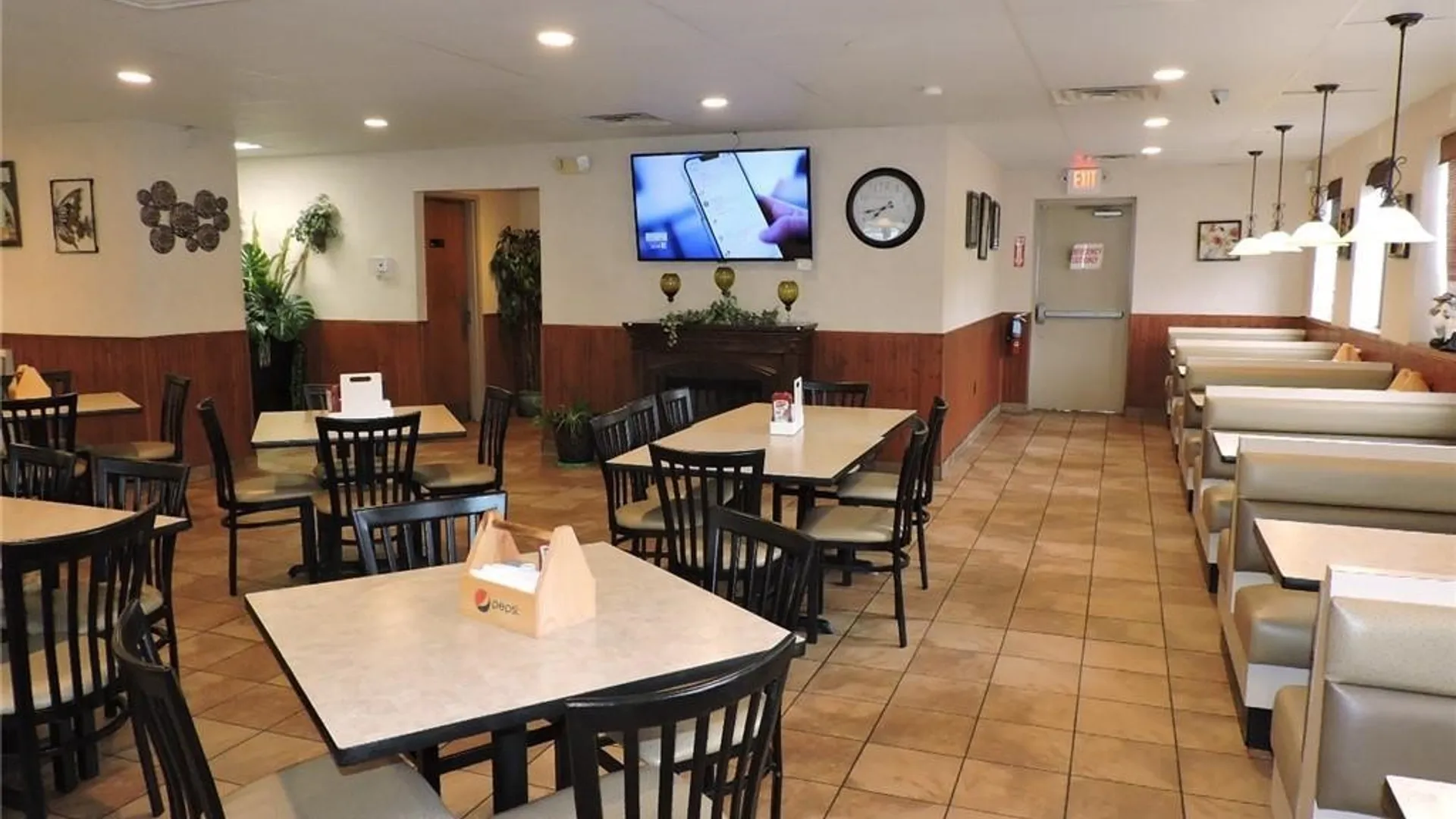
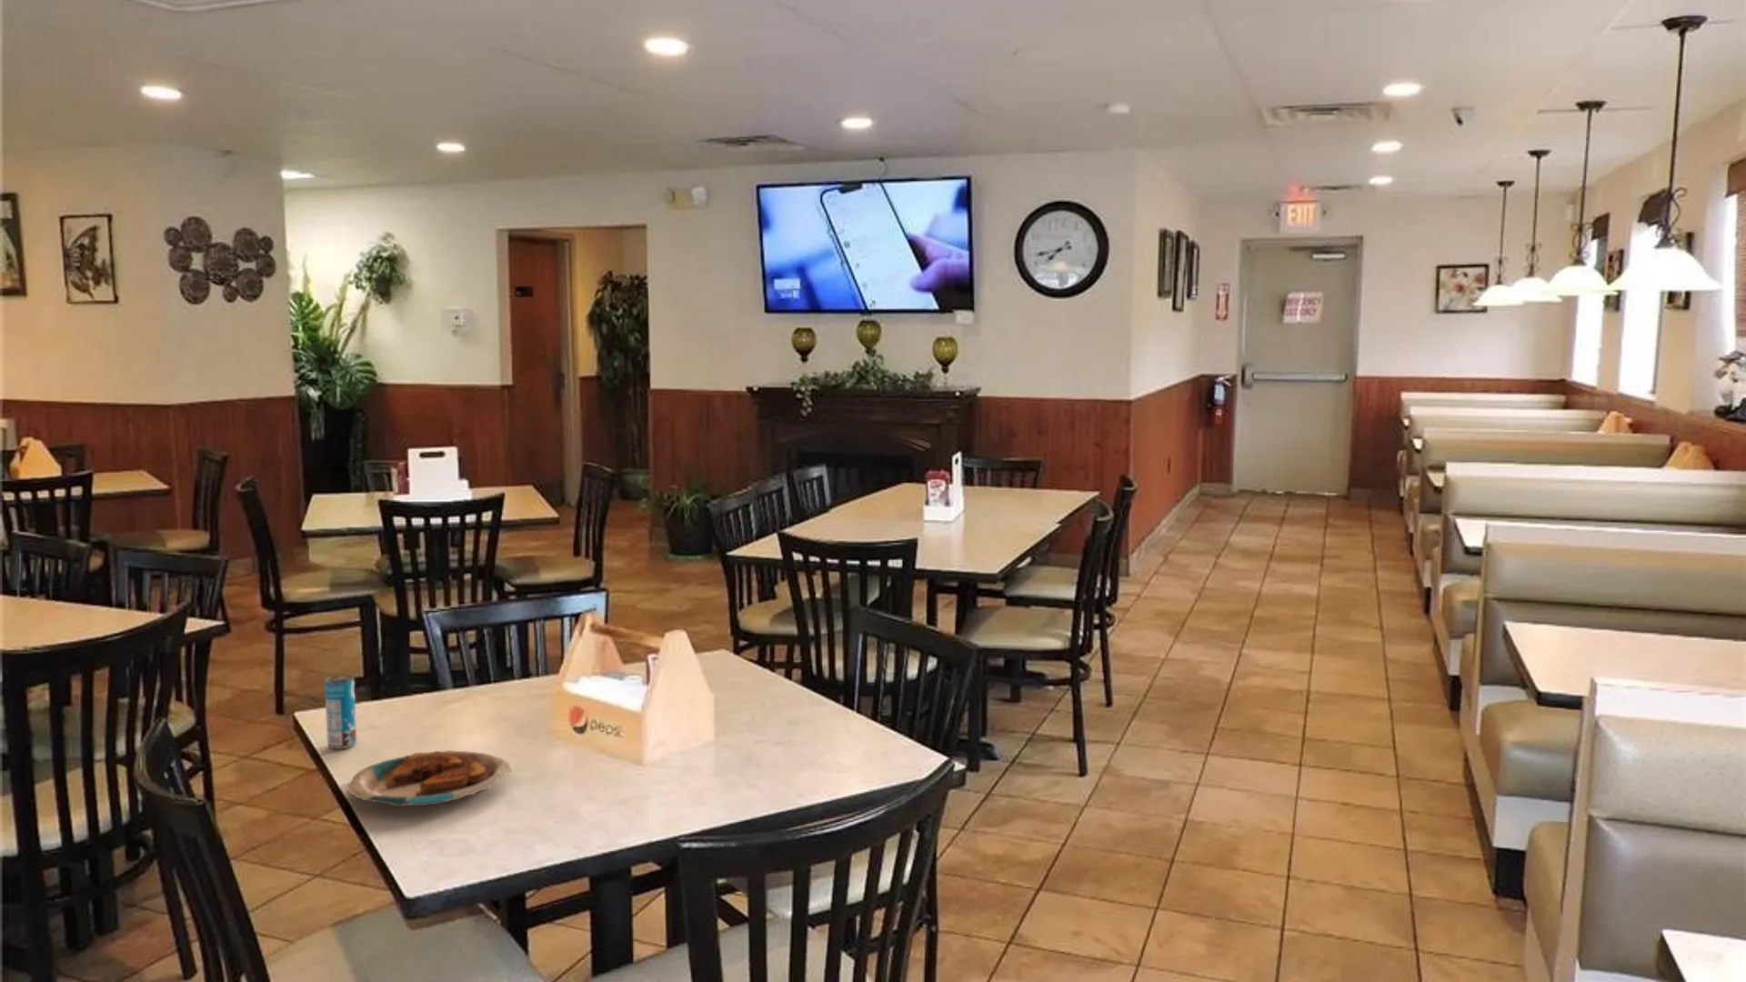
+ beverage can [324,675,357,749]
+ plate [345,749,512,807]
